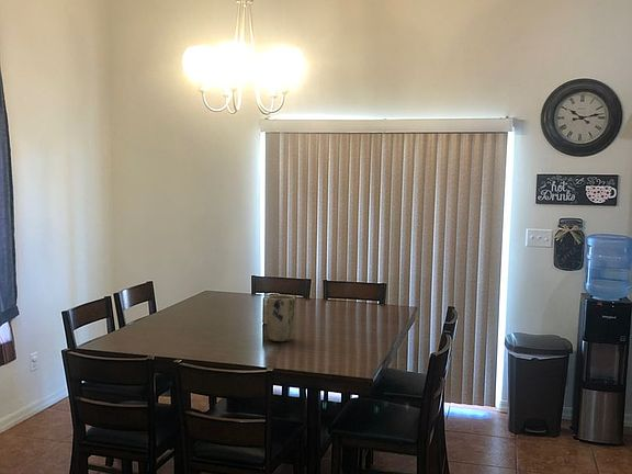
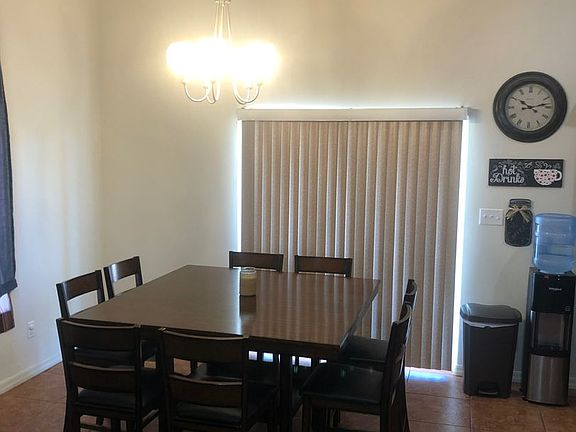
- plant pot [266,294,296,342]
